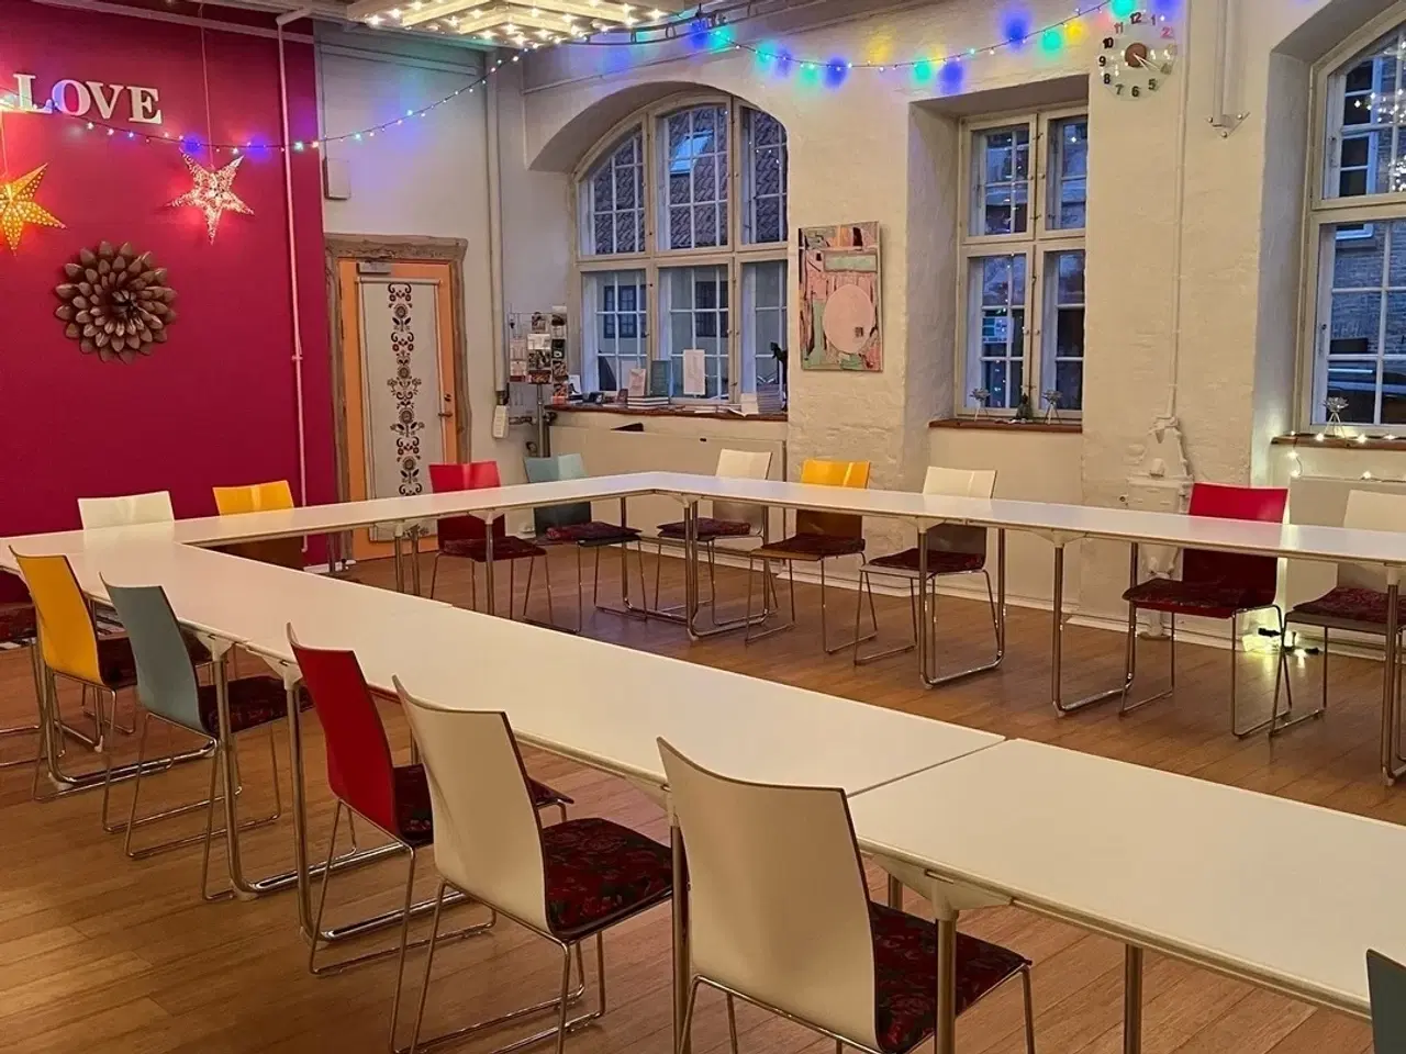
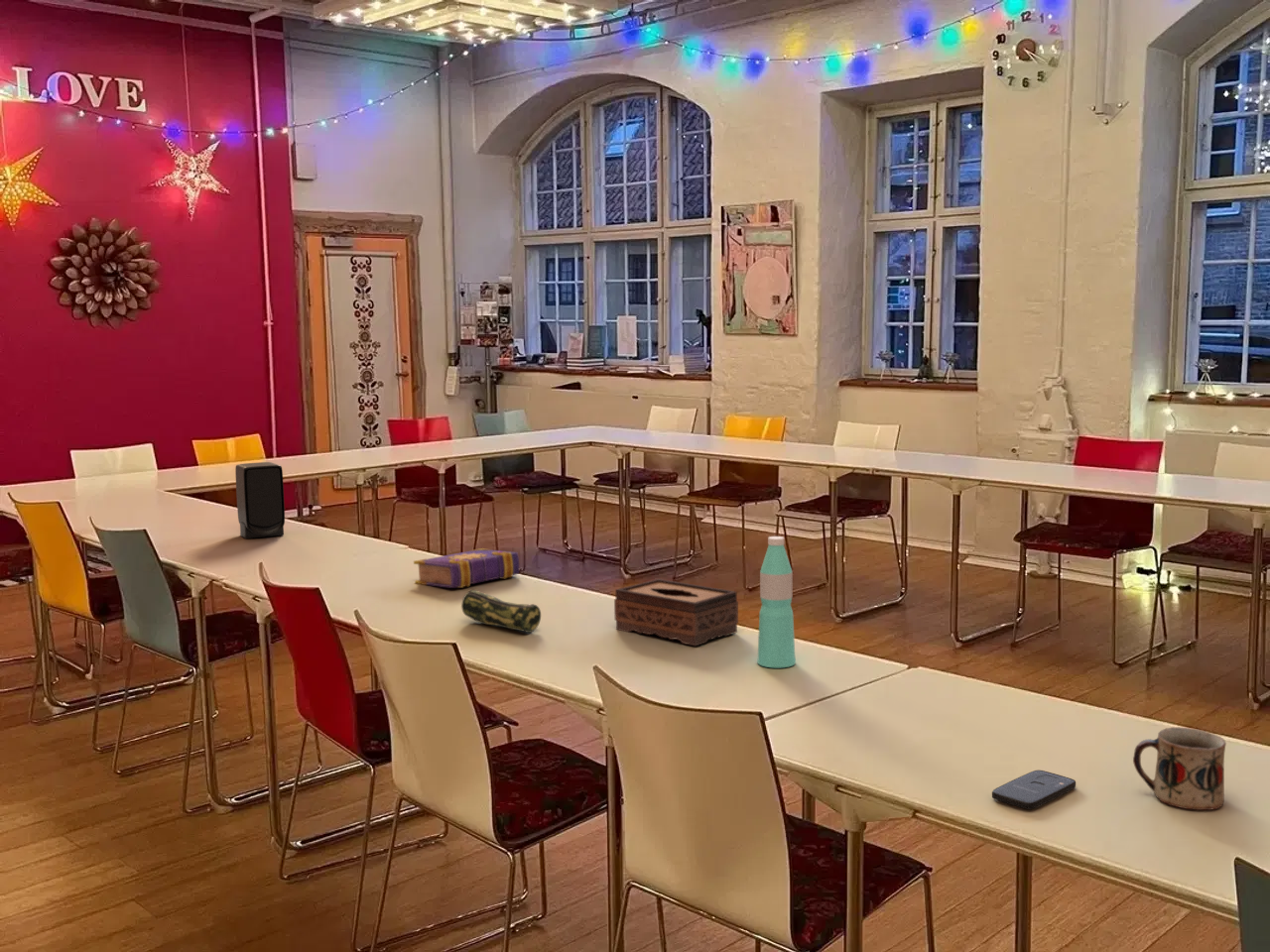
+ pencil case [460,589,542,634]
+ book [413,547,520,589]
+ mug [1132,726,1227,811]
+ smartphone [991,770,1077,810]
+ water bottle [756,535,797,668]
+ tissue box [613,578,739,647]
+ speaker [234,461,286,539]
